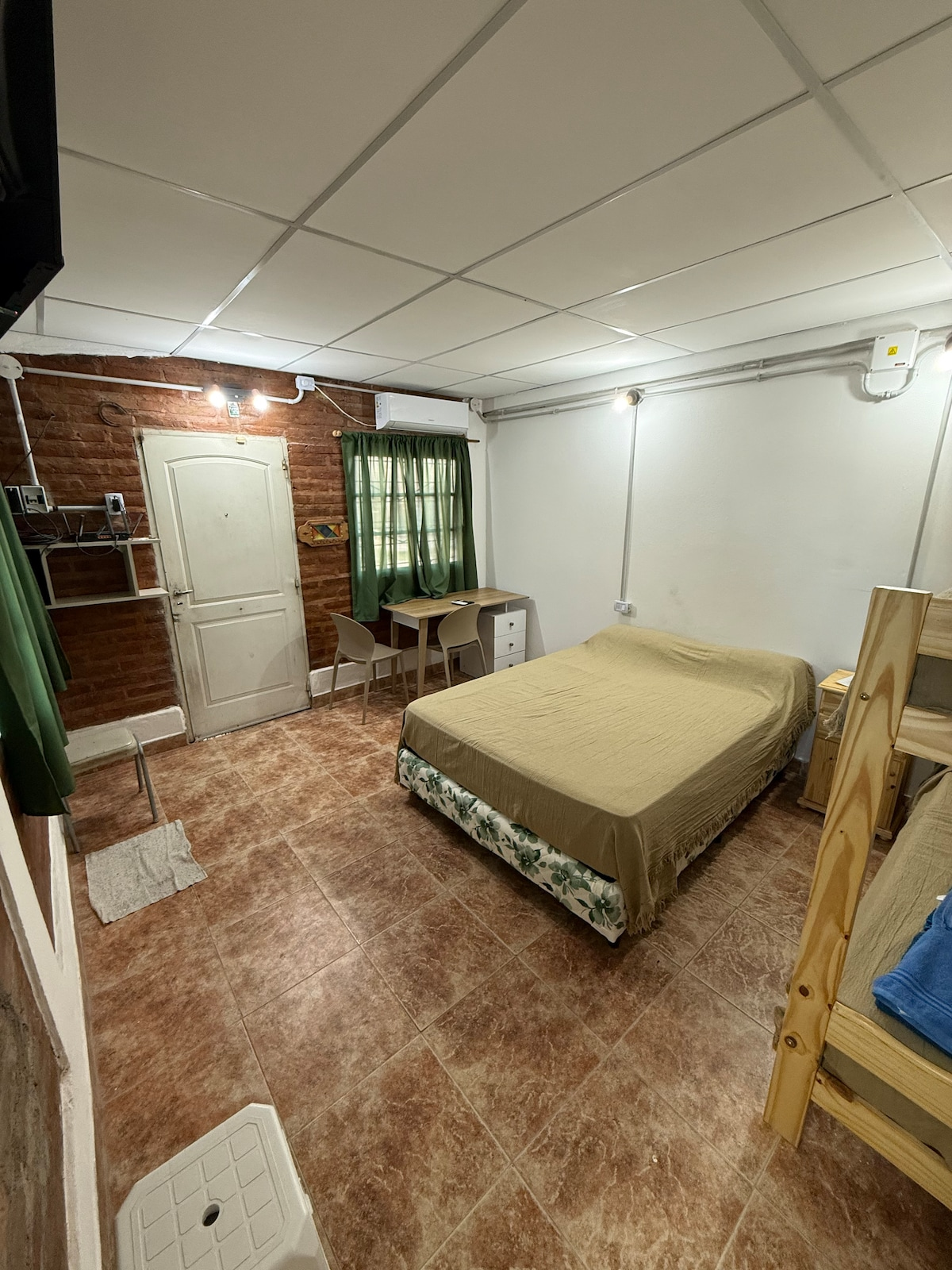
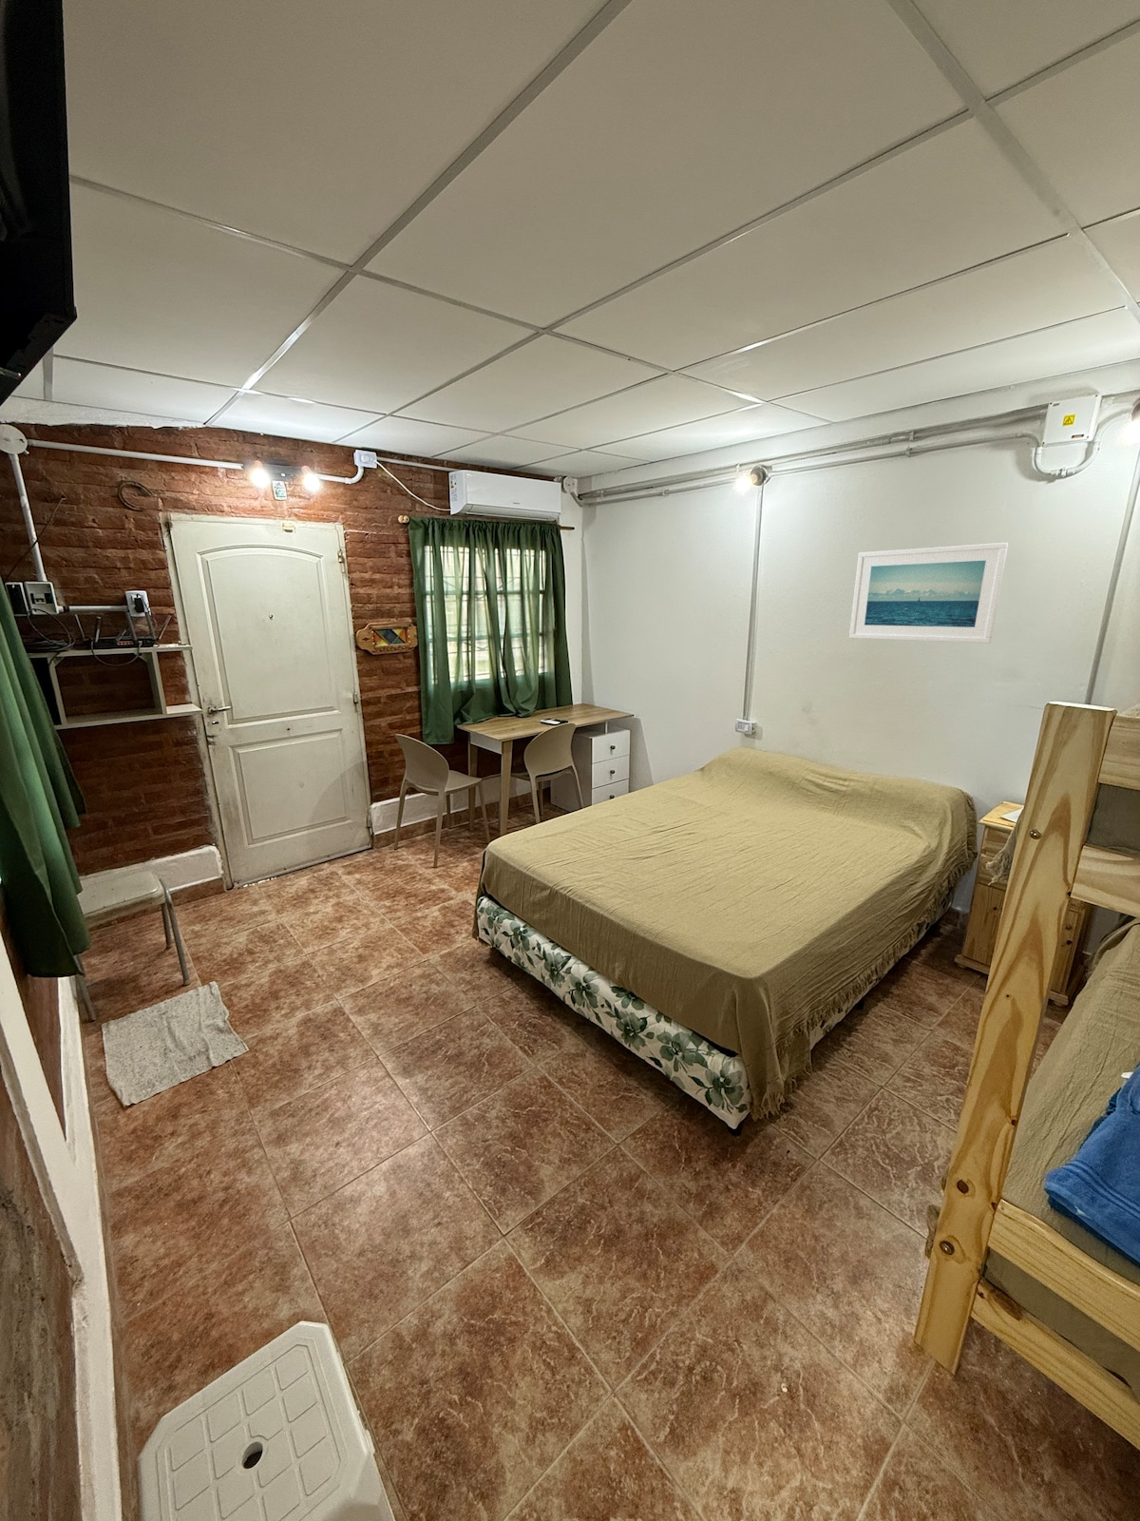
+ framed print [848,541,1009,644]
